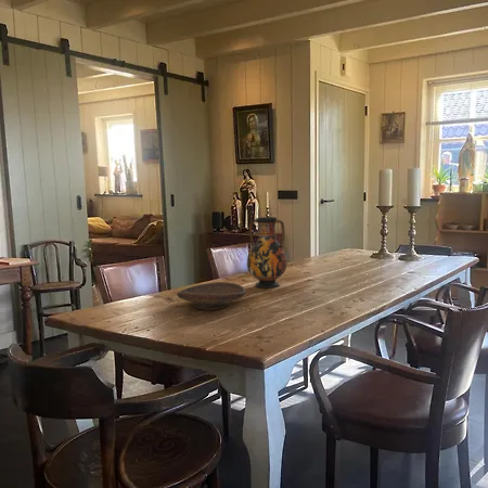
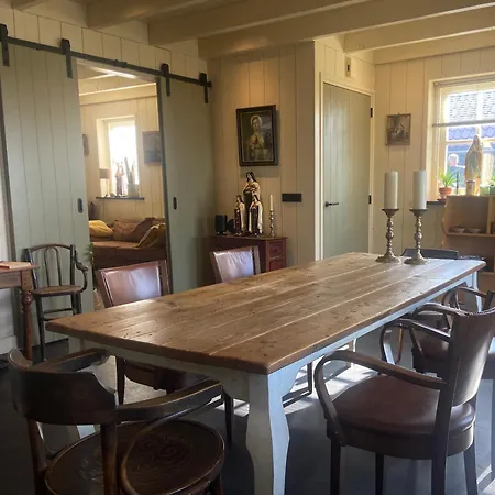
- decorative bowl [176,281,246,311]
- vase [246,216,288,290]
